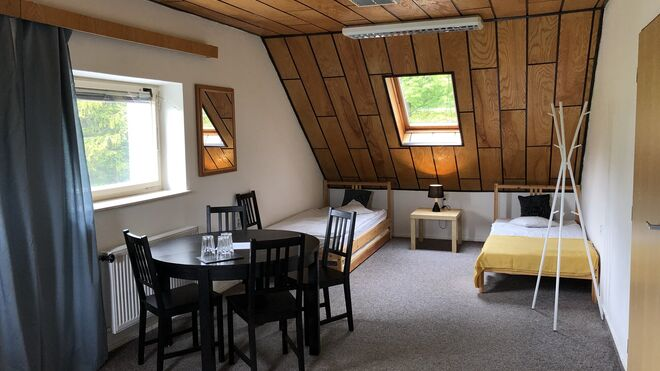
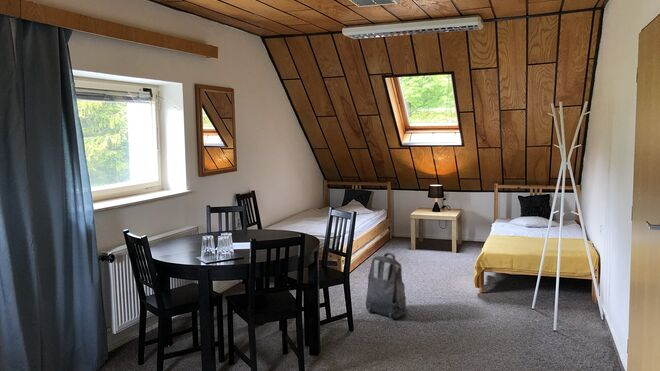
+ backpack [365,252,408,320]
